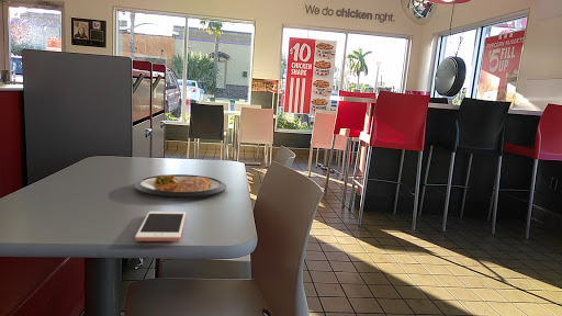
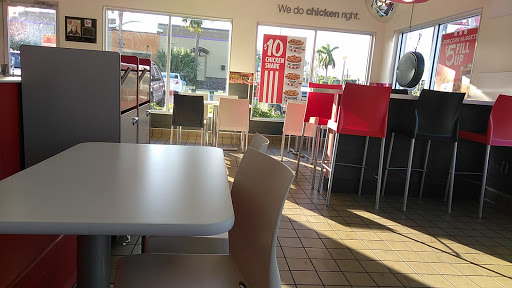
- dish [133,173,227,200]
- cell phone [134,211,187,242]
